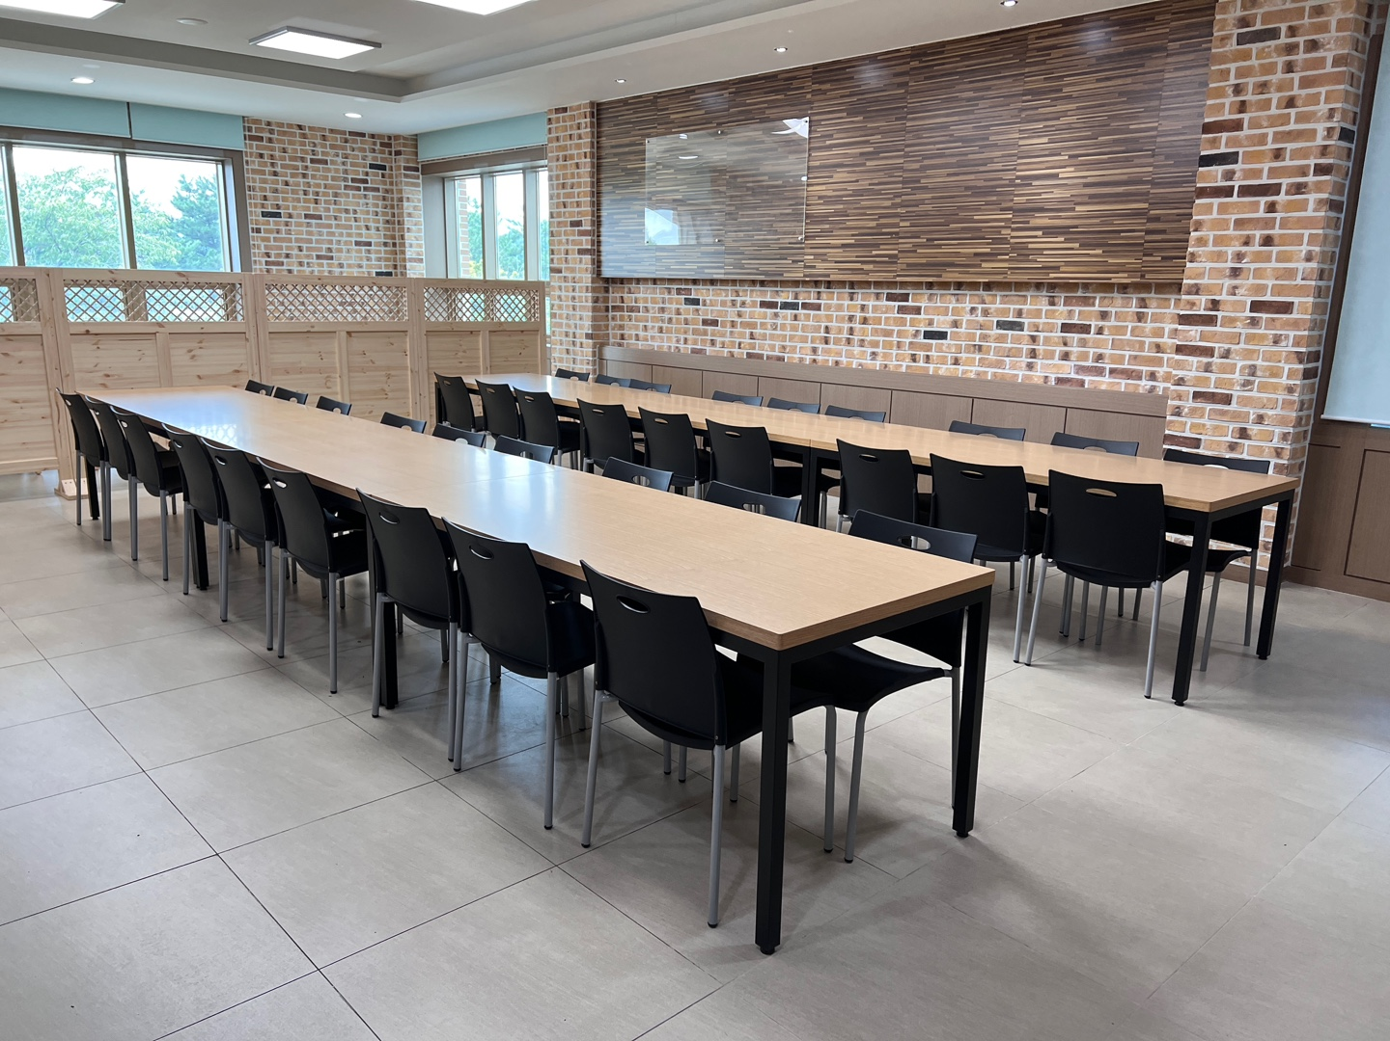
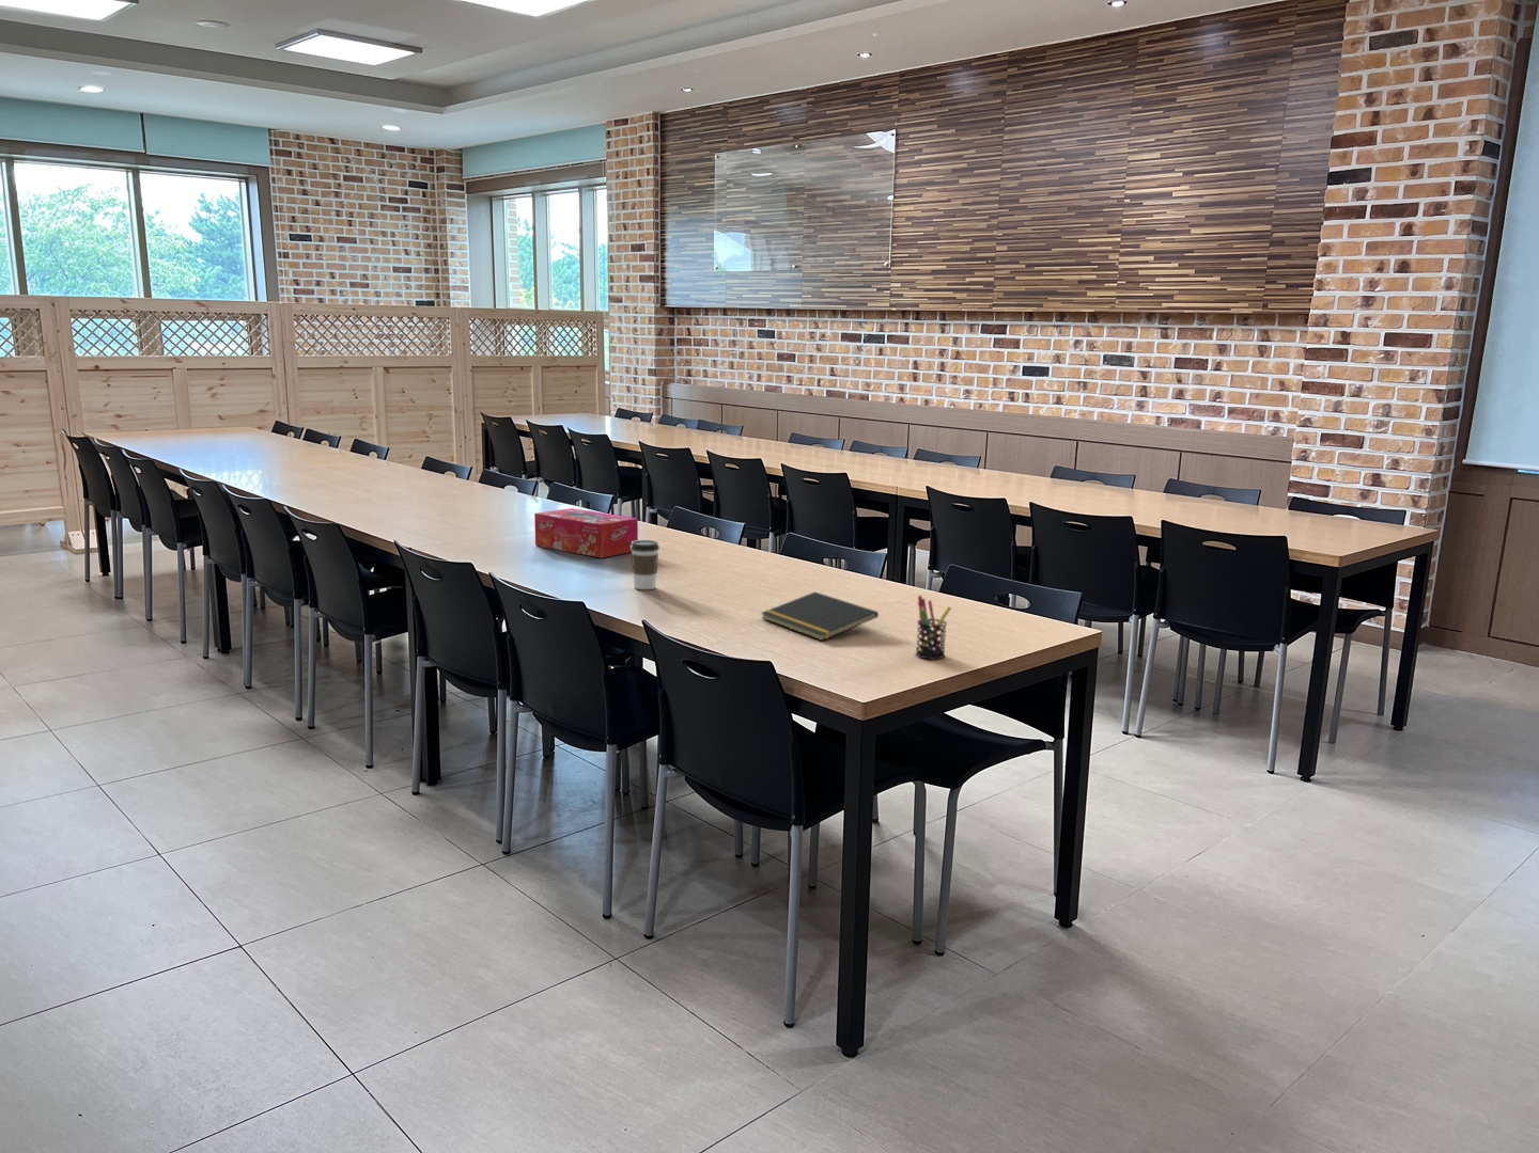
+ coffee cup [630,539,660,590]
+ notepad [760,590,880,642]
+ pen holder [915,595,952,661]
+ tissue box [533,507,639,560]
